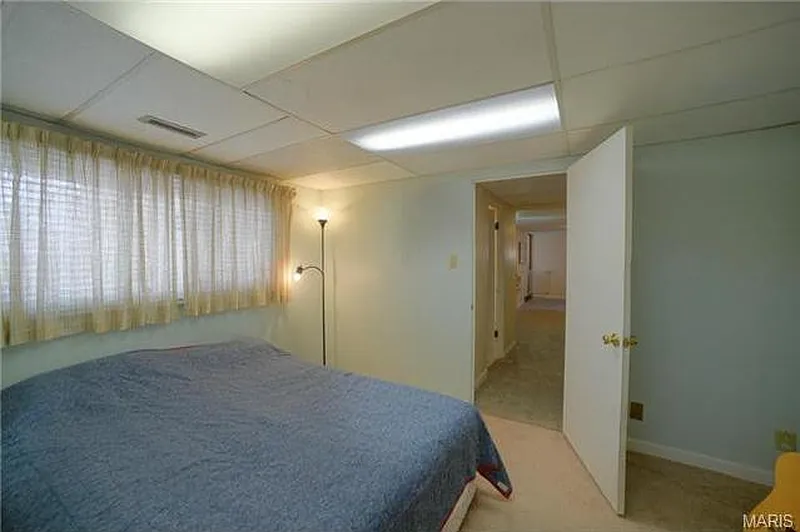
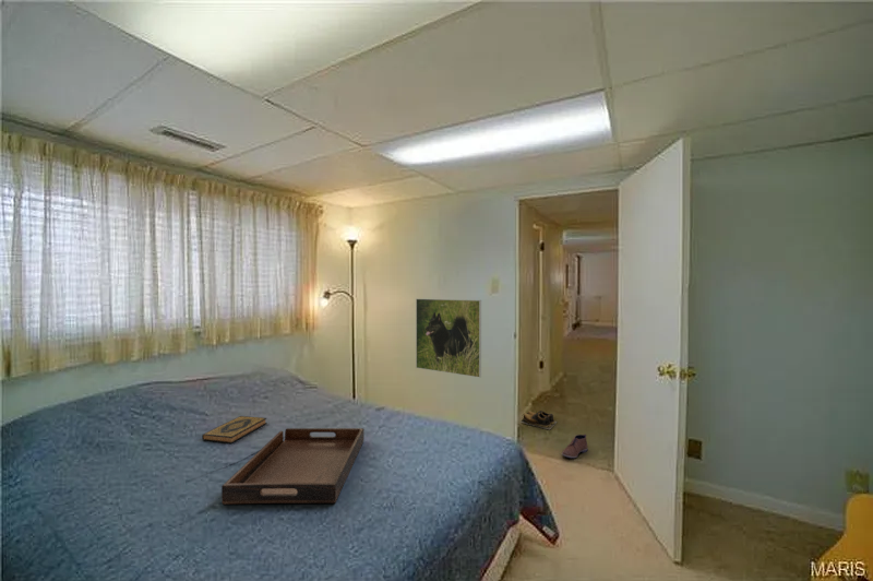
+ shoes [519,410,558,430]
+ serving tray [220,427,366,506]
+ hardback book [201,415,267,444]
+ shoe [561,434,589,459]
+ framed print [415,298,482,379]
